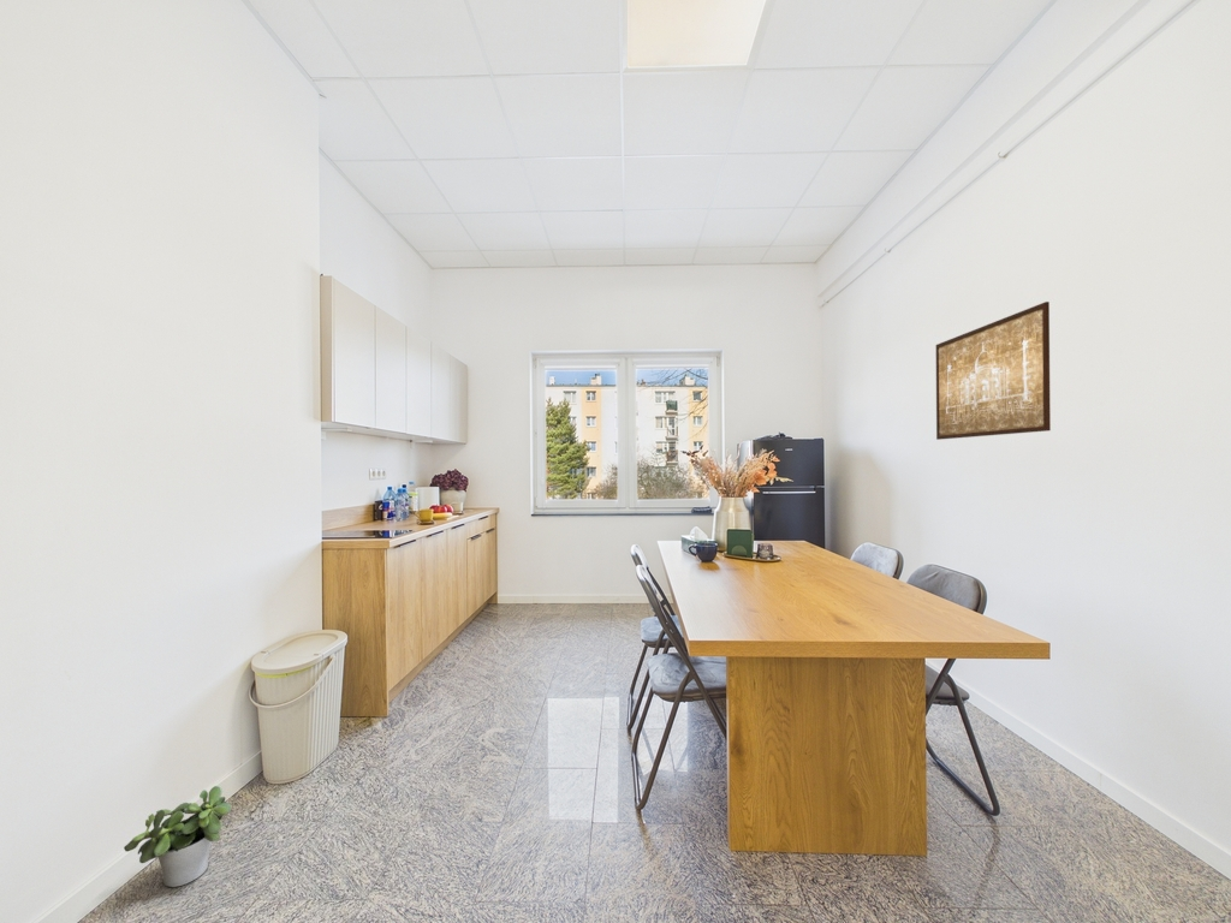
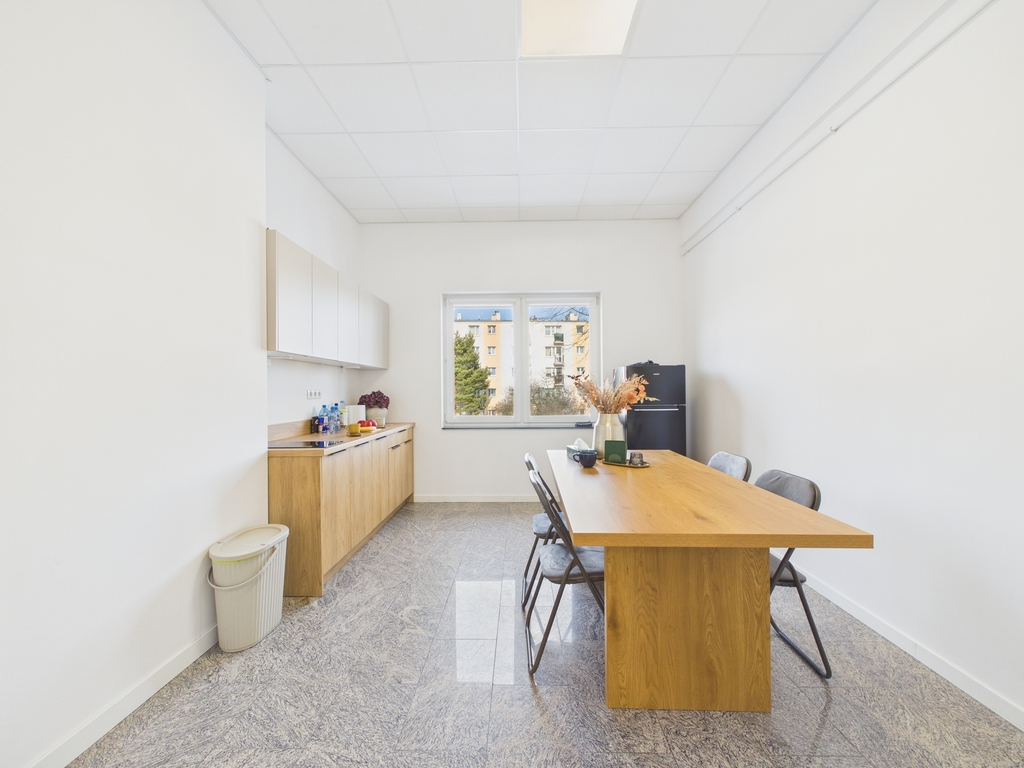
- wall art [935,300,1052,441]
- potted plant [123,785,233,888]
